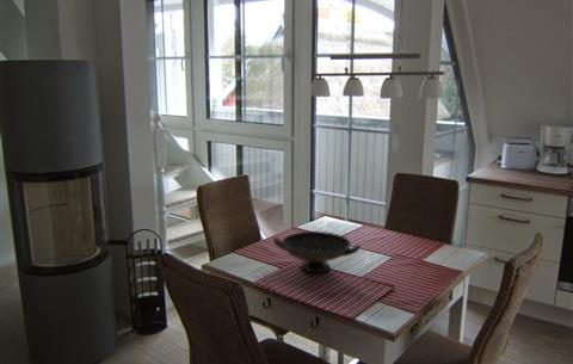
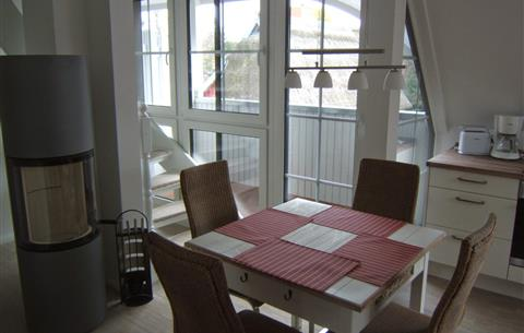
- decorative bowl [272,230,362,273]
